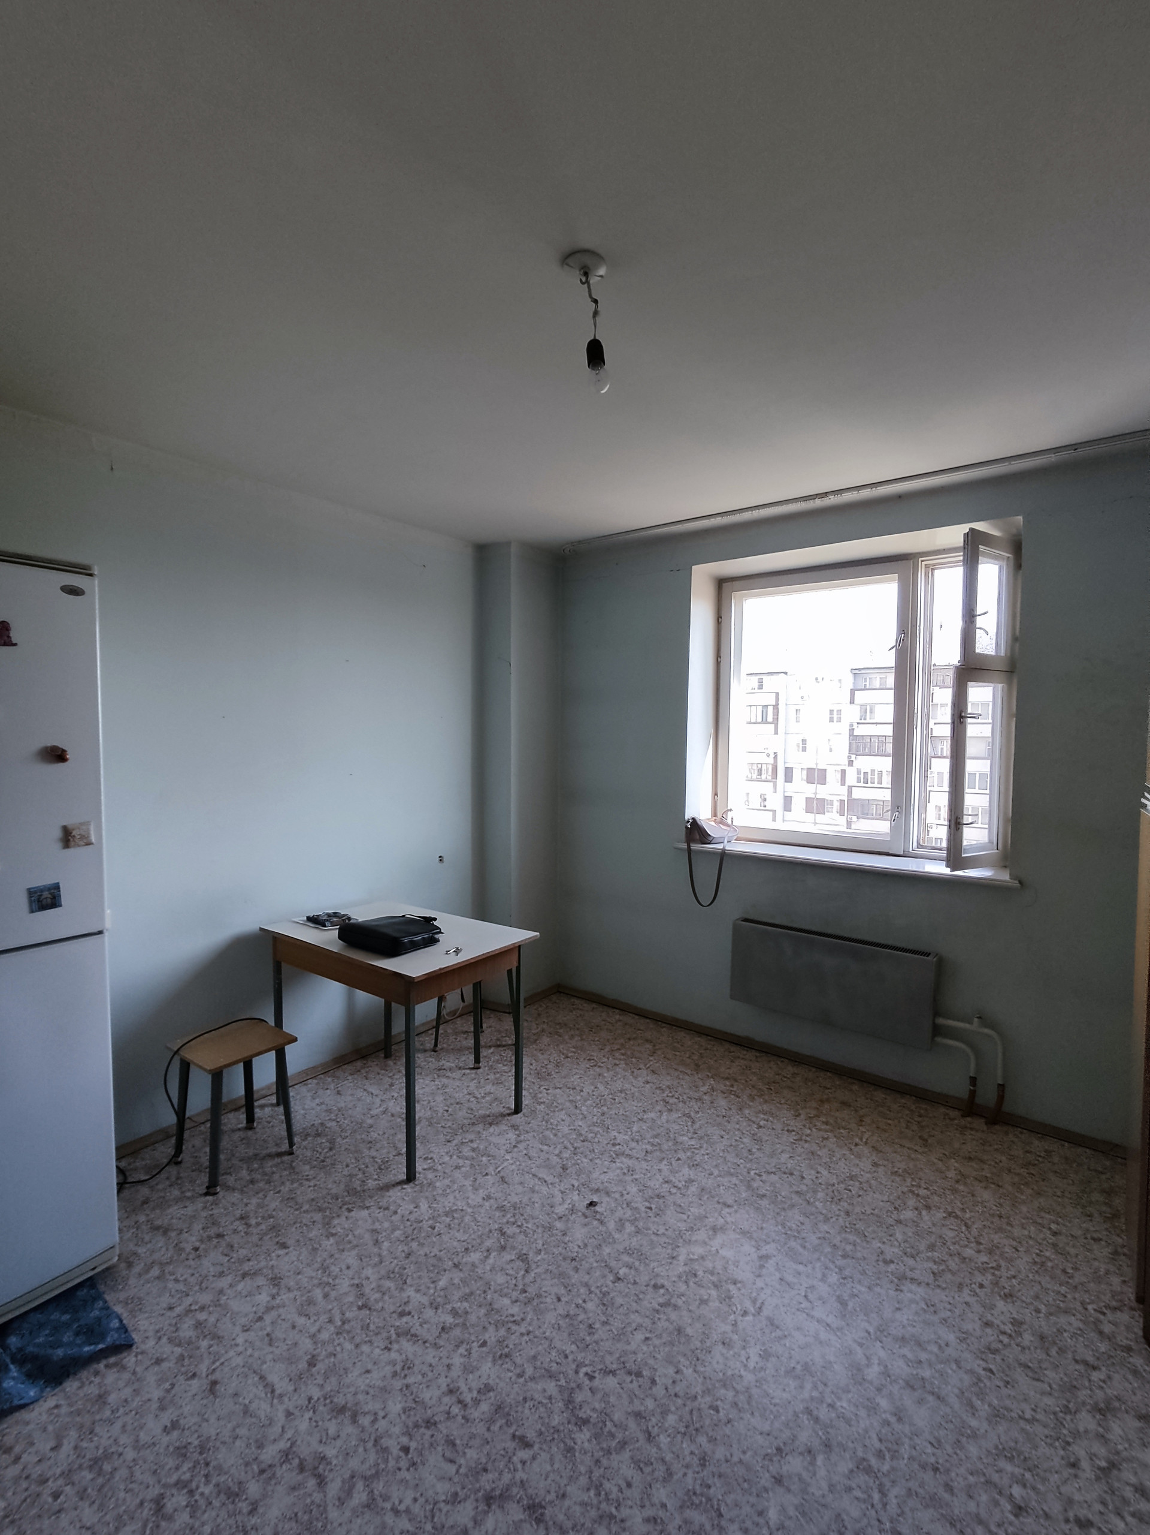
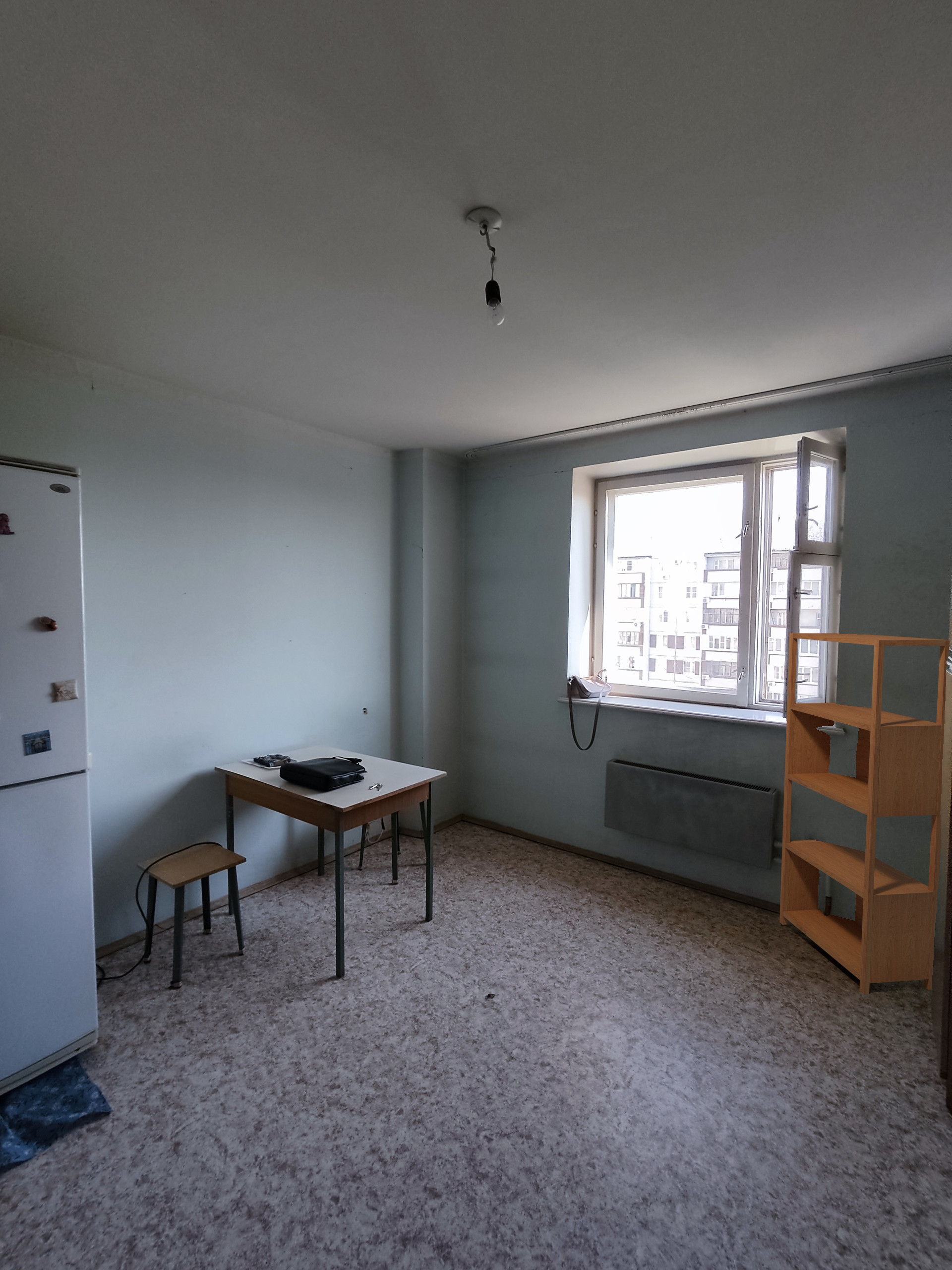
+ bookshelf [779,633,950,995]
